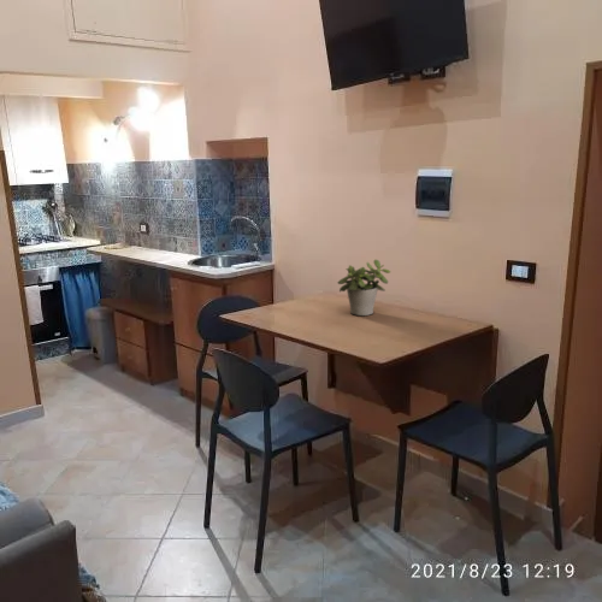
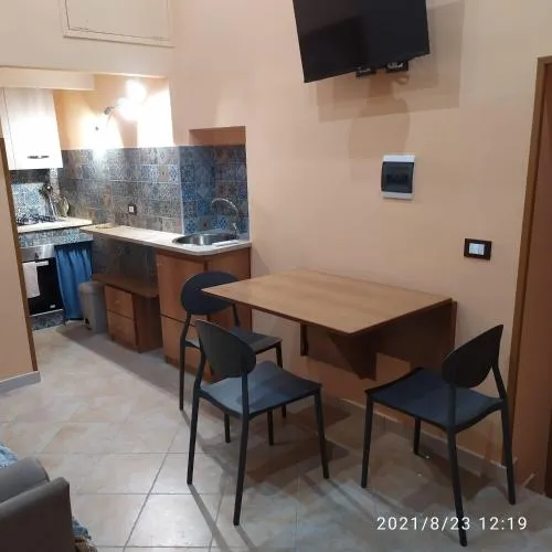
- potted plant [336,259,391,317]
